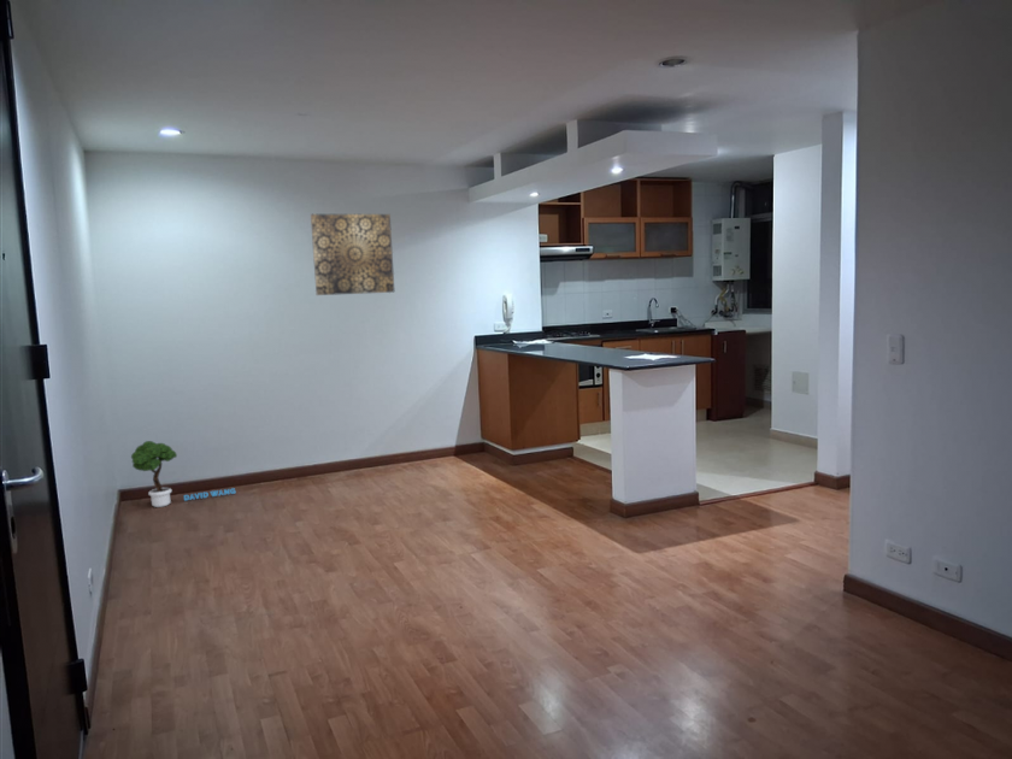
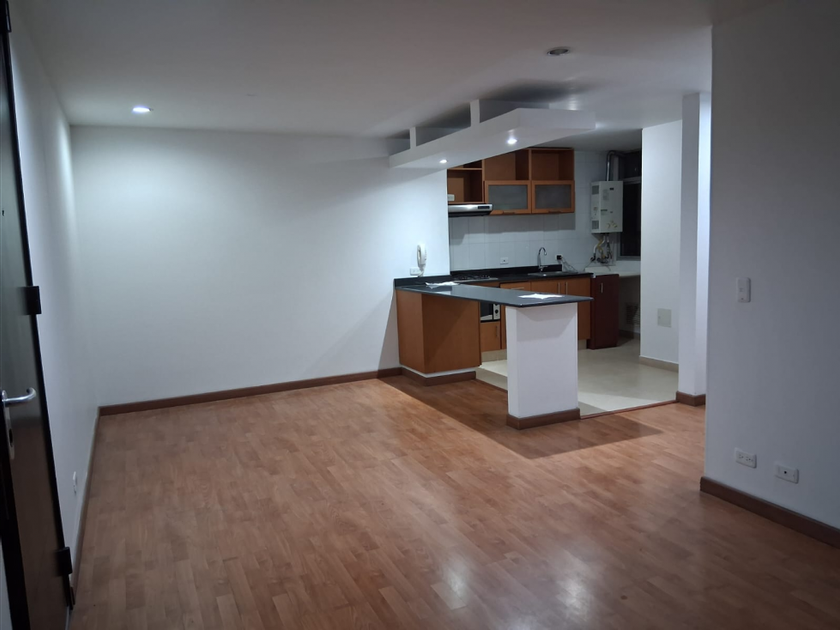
- potted tree [130,440,236,508]
- wall art [310,213,395,296]
